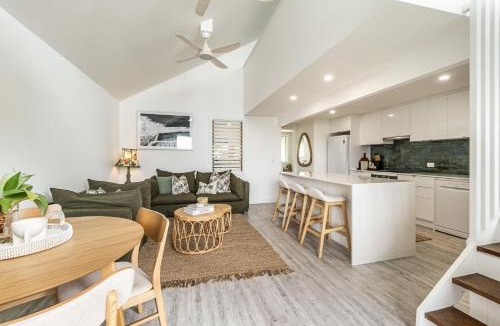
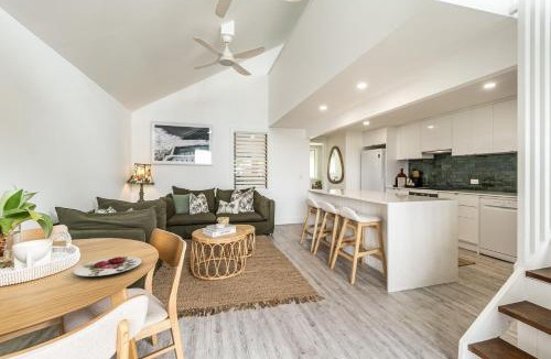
+ plate [73,255,142,278]
